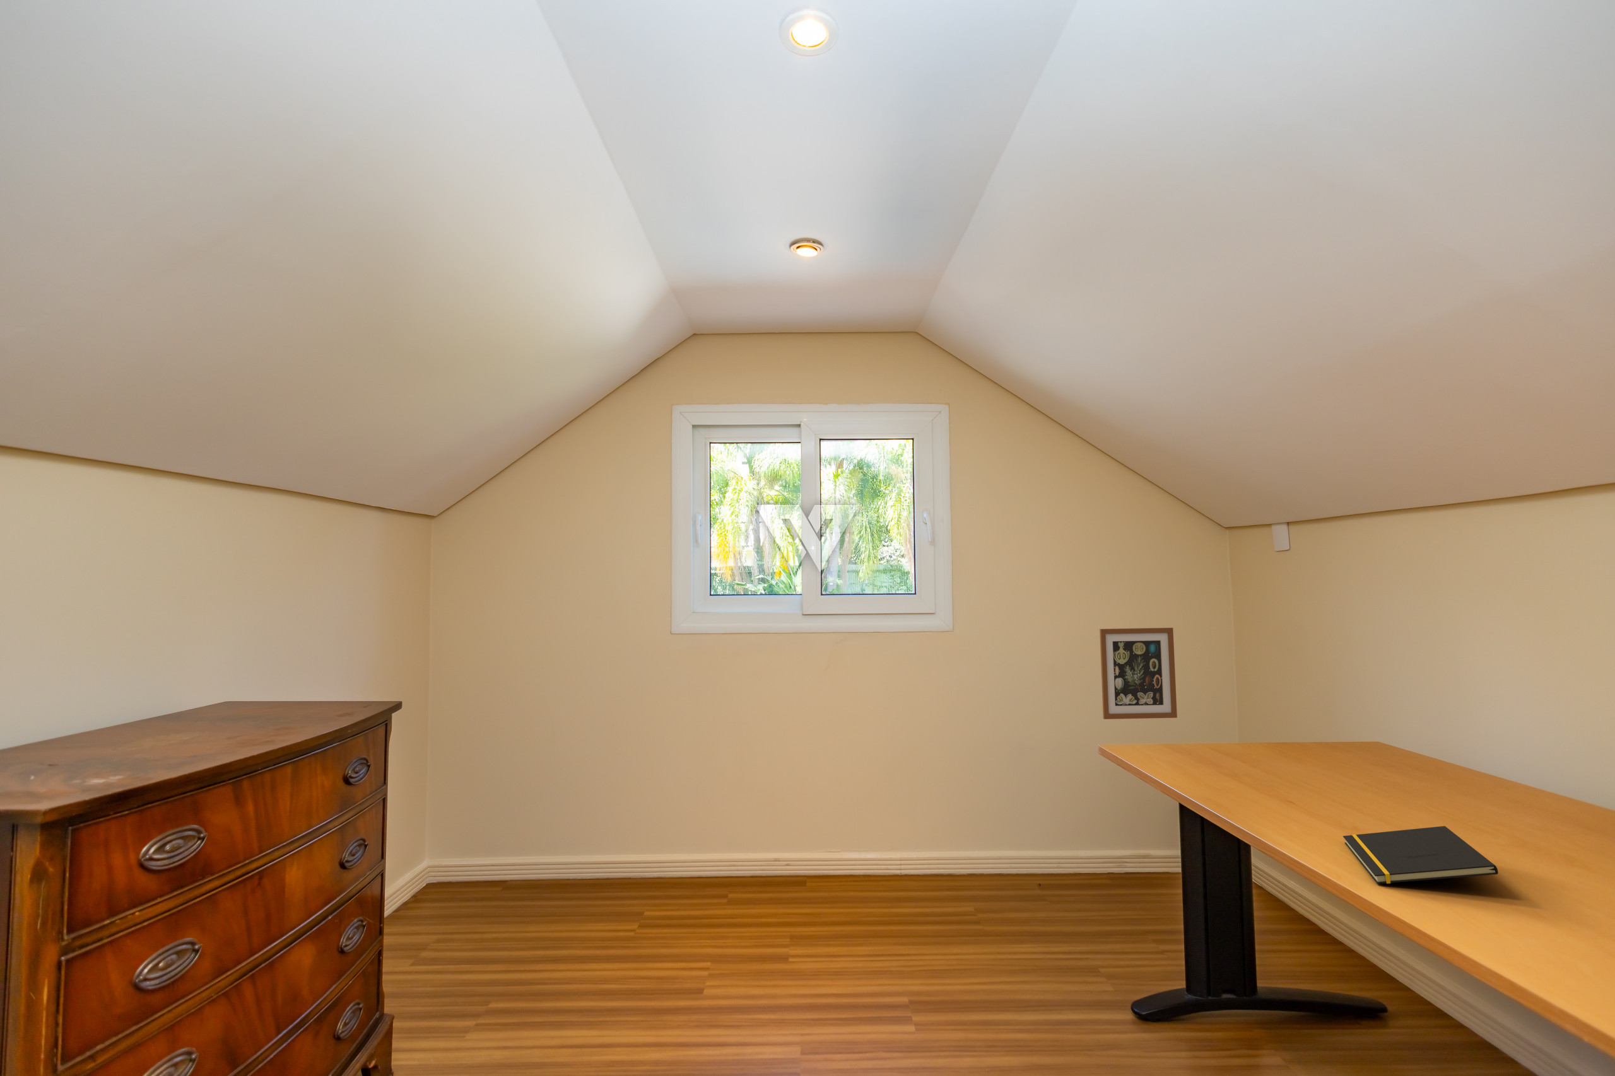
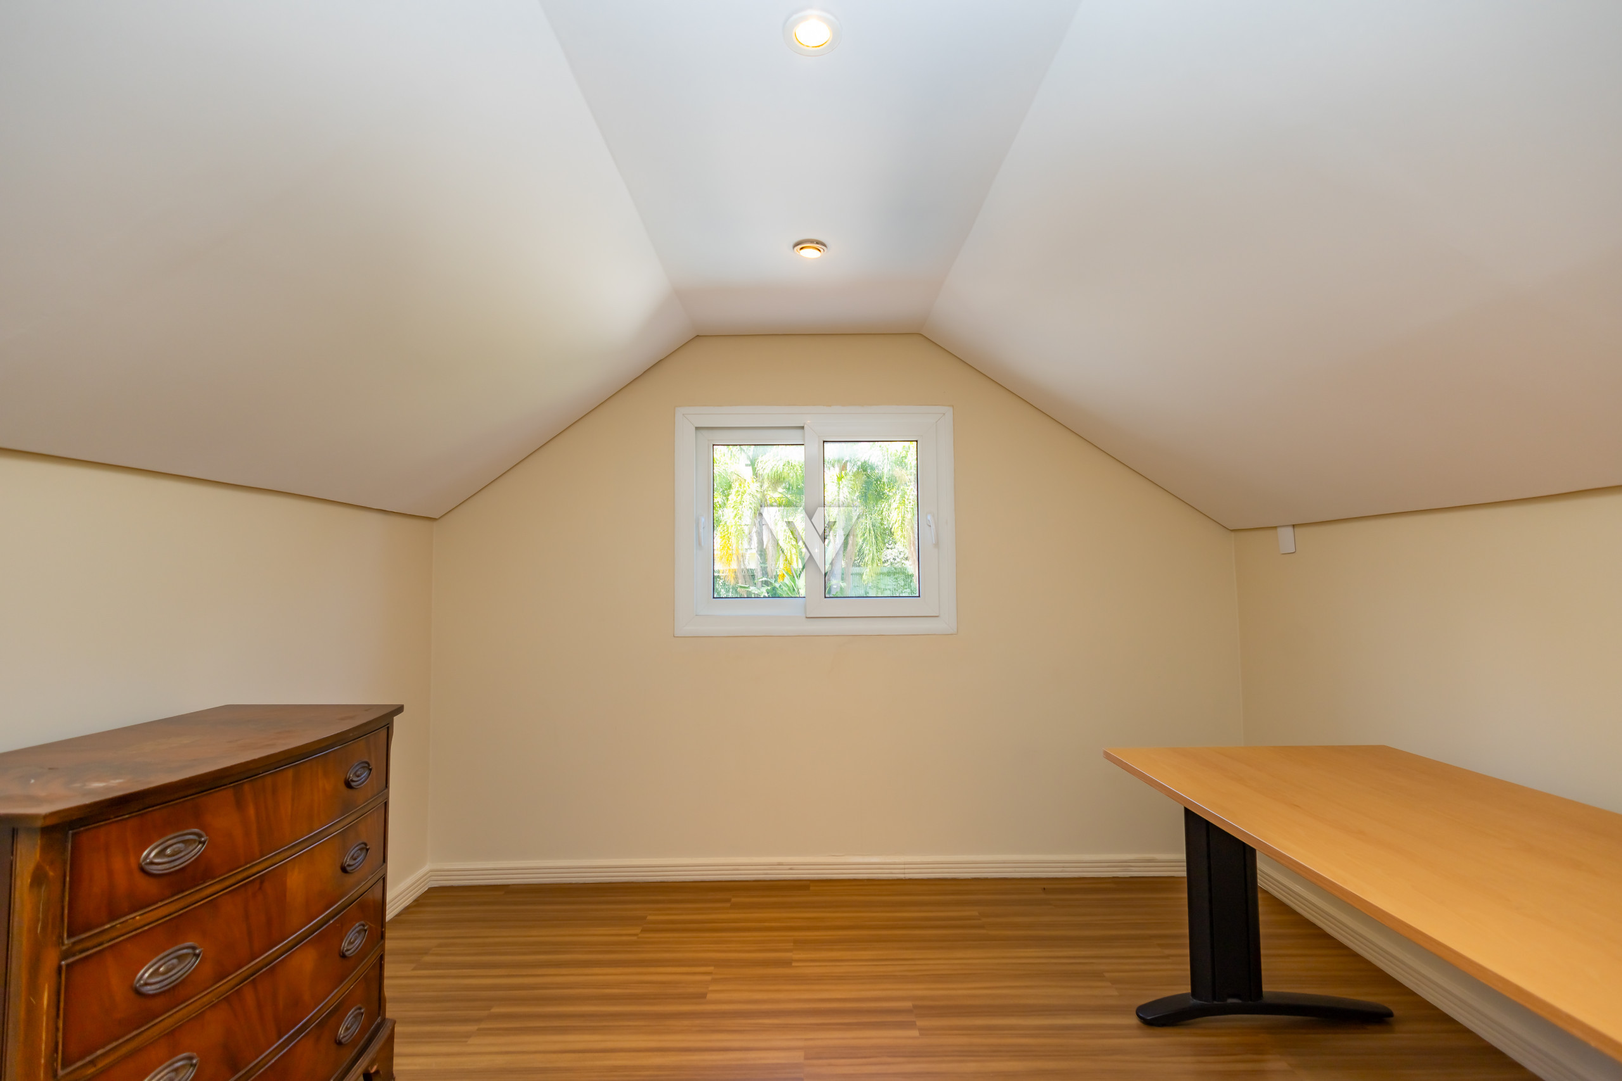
- wall art [1099,627,1178,719]
- notepad [1342,826,1498,884]
